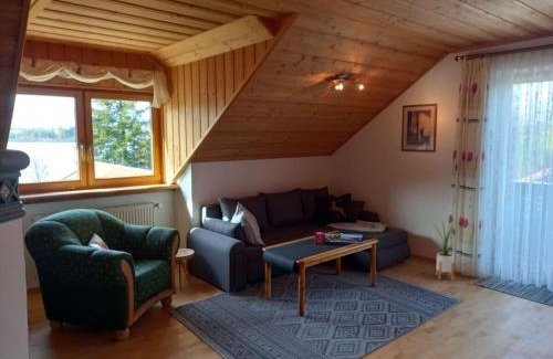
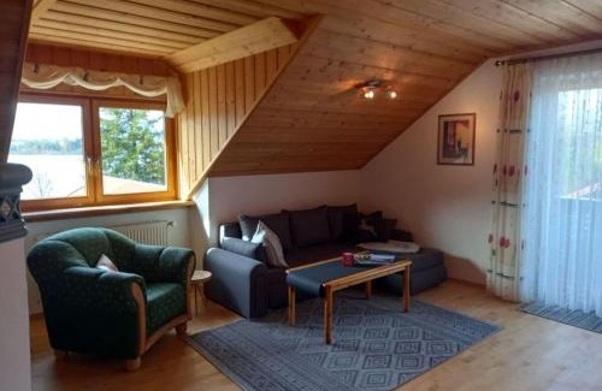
- house plant [427,217,463,282]
